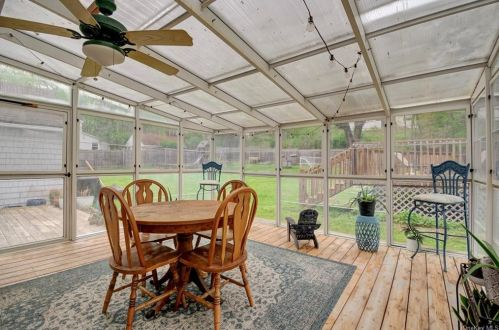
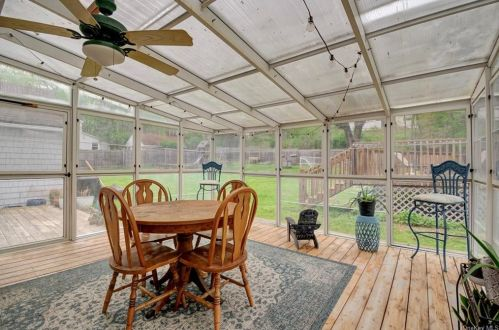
- potted plant [398,224,426,253]
